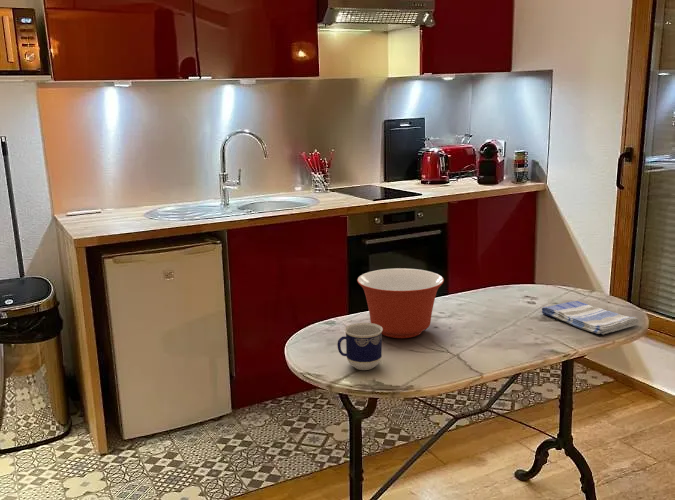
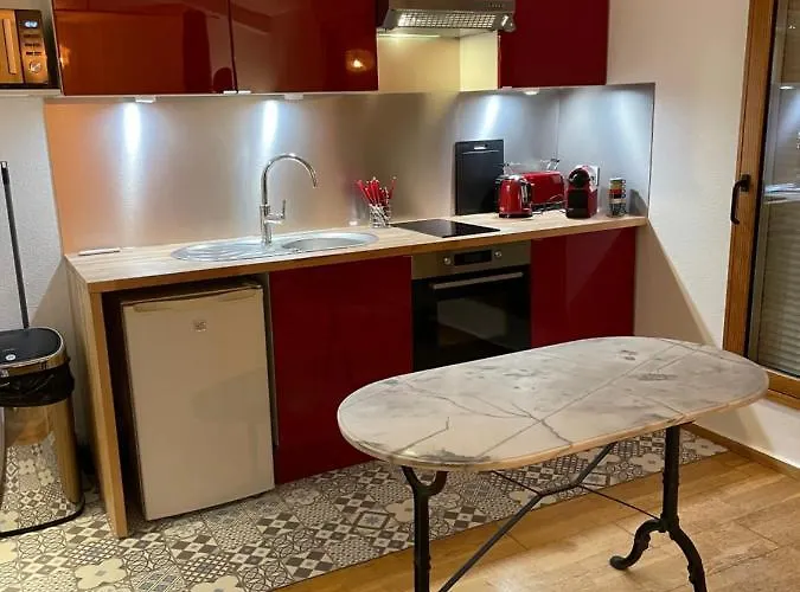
- dish towel [541,300,640,335]
- cup [336,322,383,371]
- mixing bowl [356,267,445,339]
